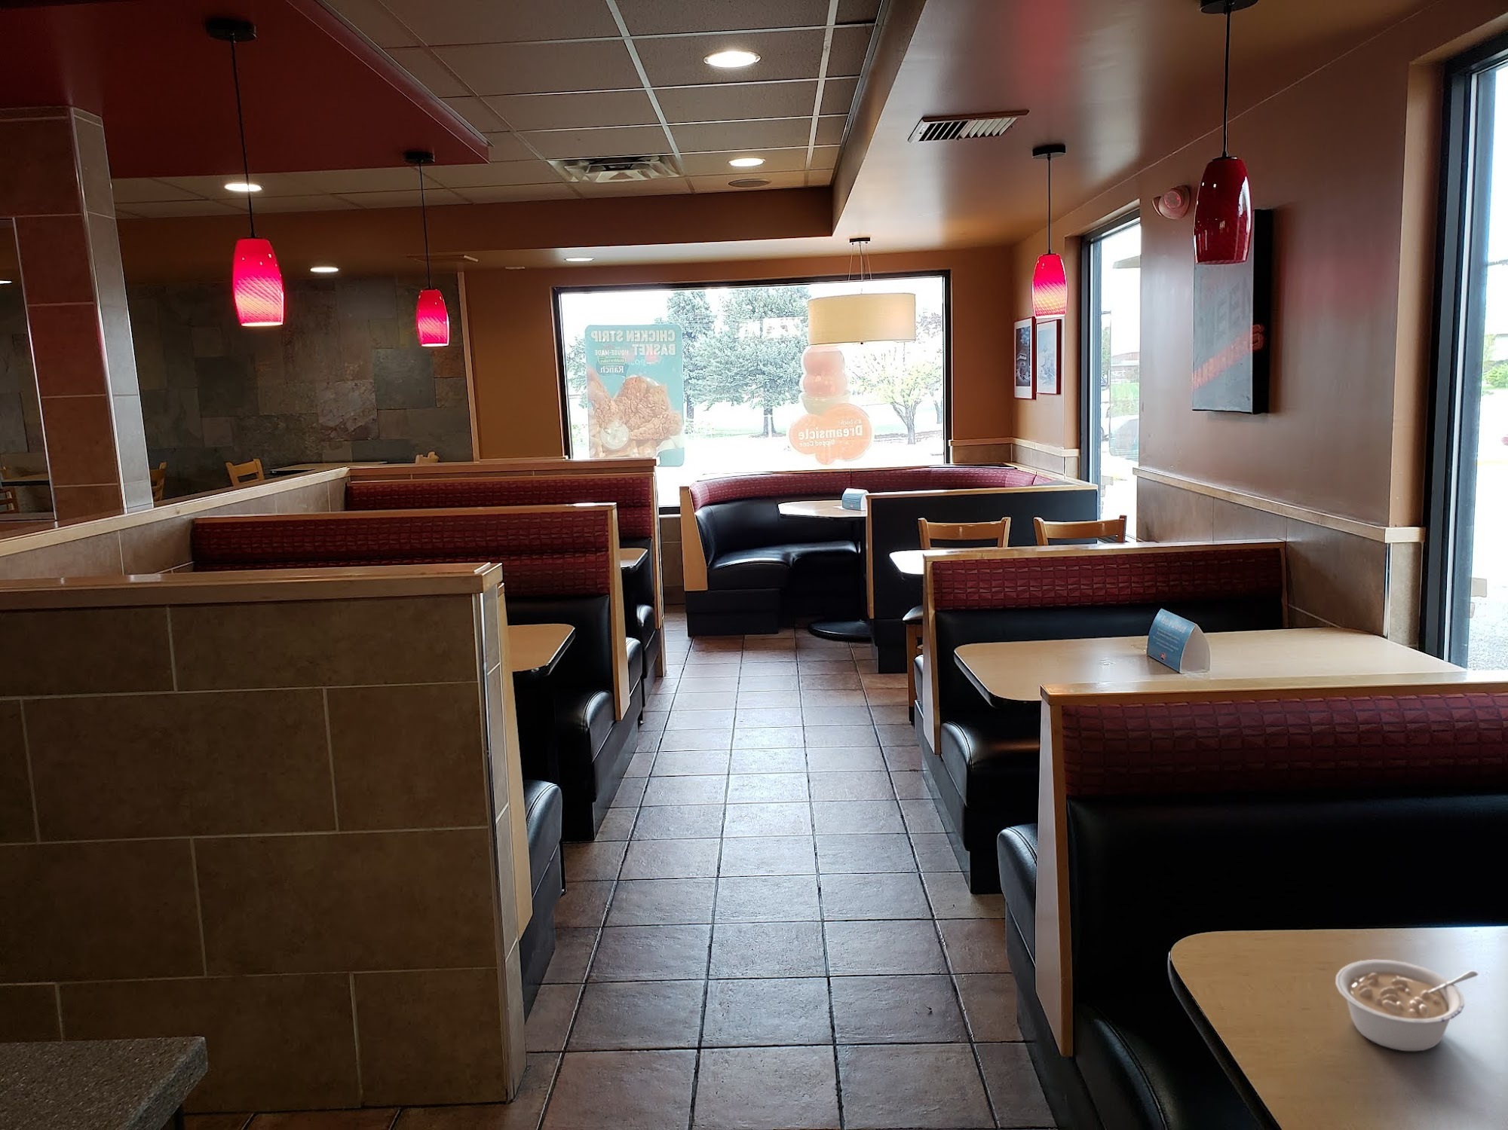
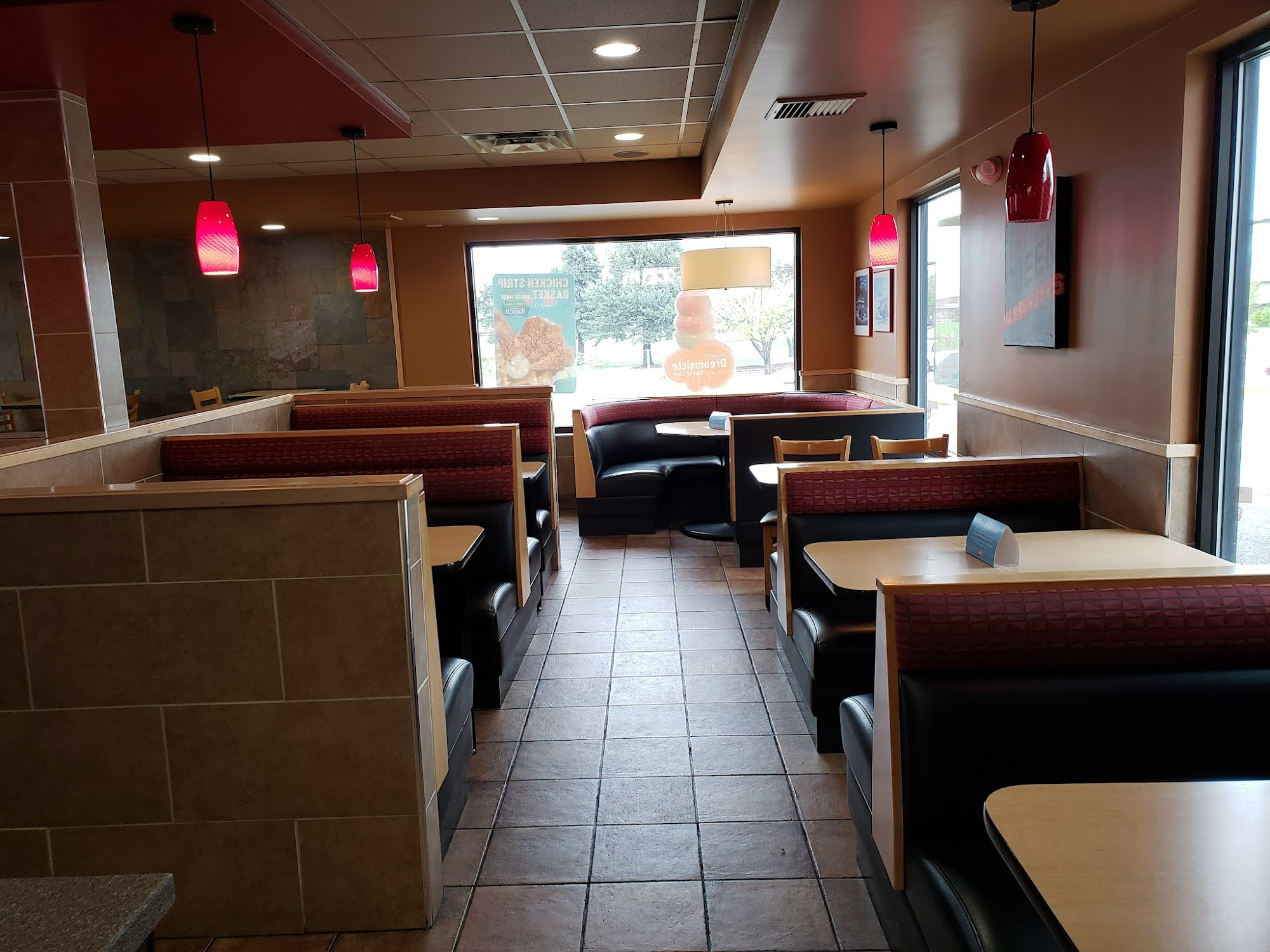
- legume [1335,959,1478,1052]
